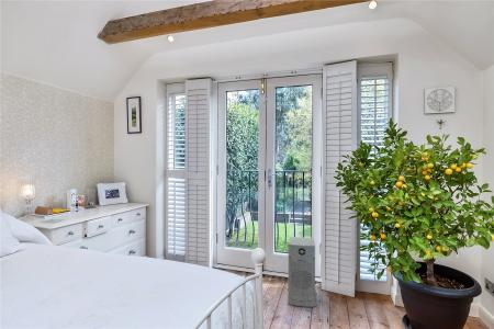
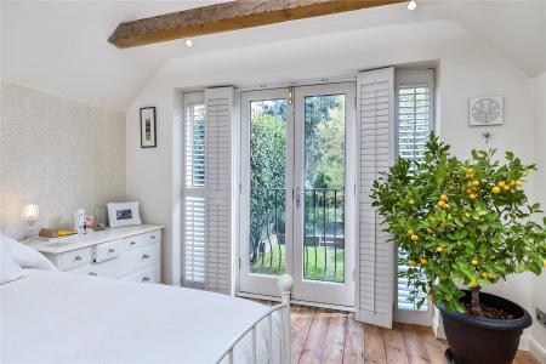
- air purifier [287,236,316,308]
